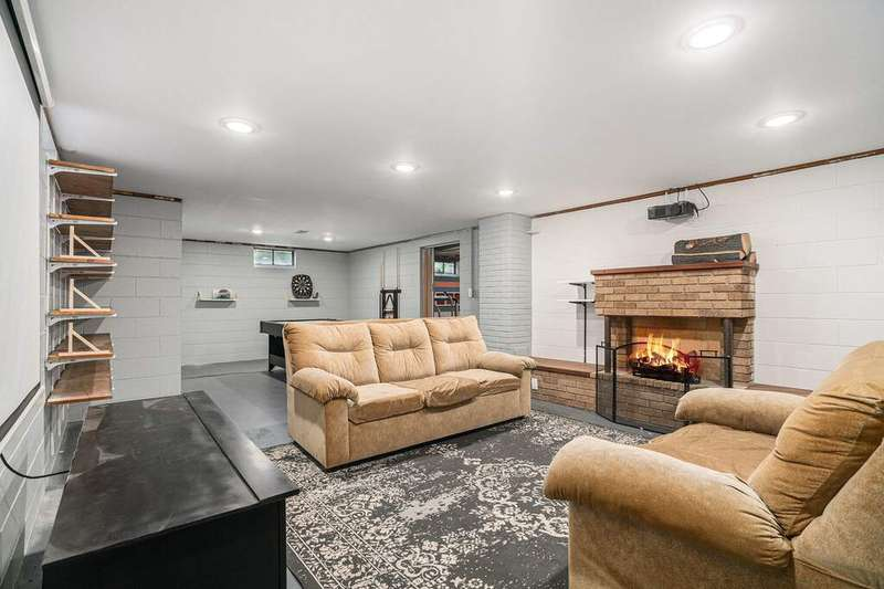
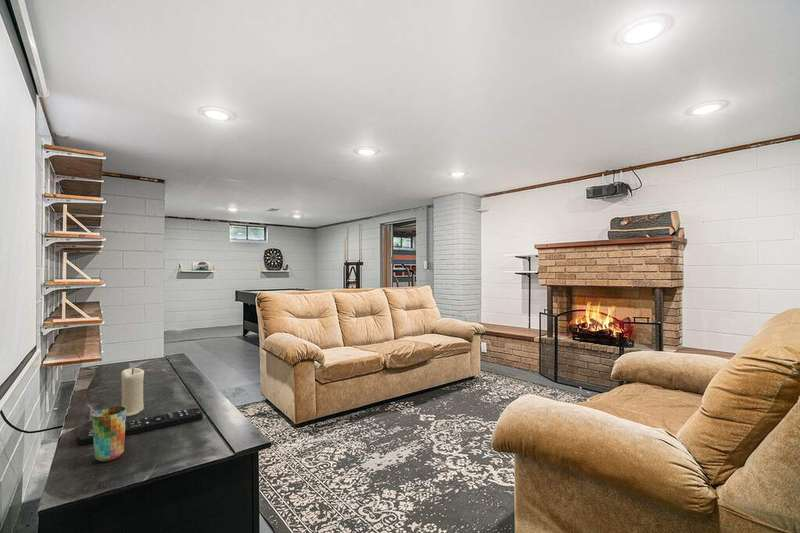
+ cup [91,406,127,462]
+ remote control [78,407,204,446]
+ candle [120,367,145,417]
